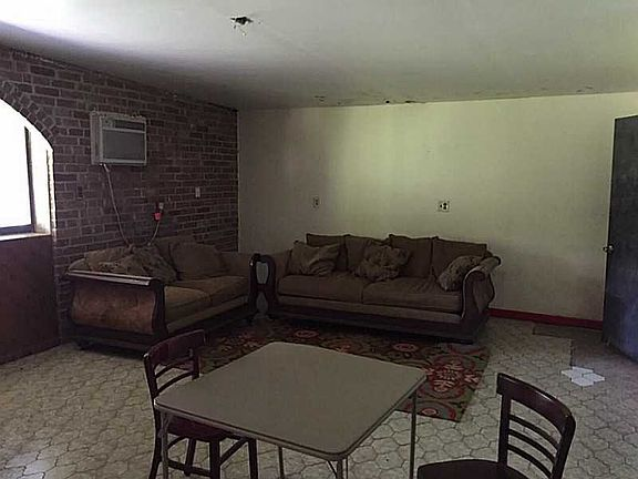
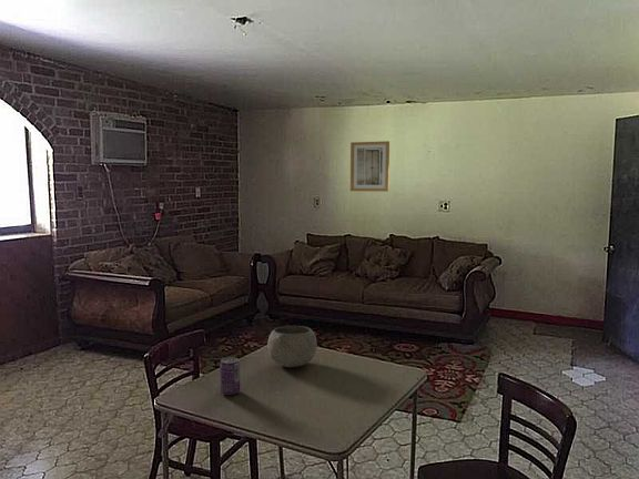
+ beverage can [219,356,241,396]
+ bowl [266,325,318,368]
+ wall art [349,140,390,193]
